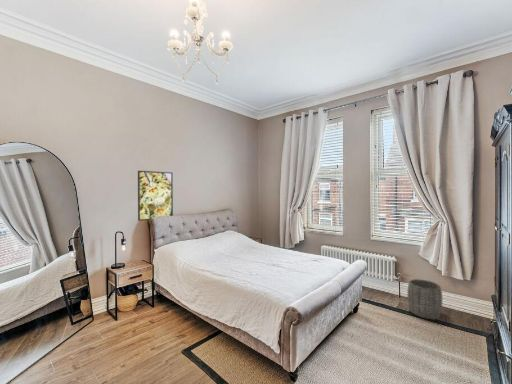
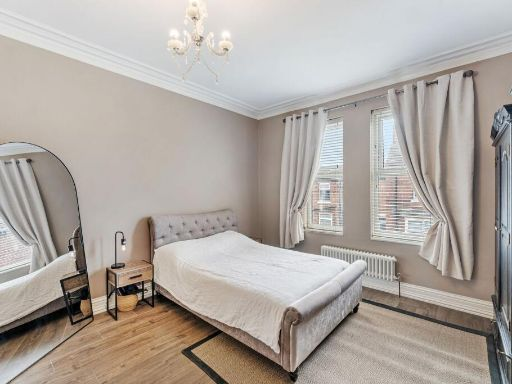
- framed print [137,170,174,222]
- woven basket [406,278,443,320]
